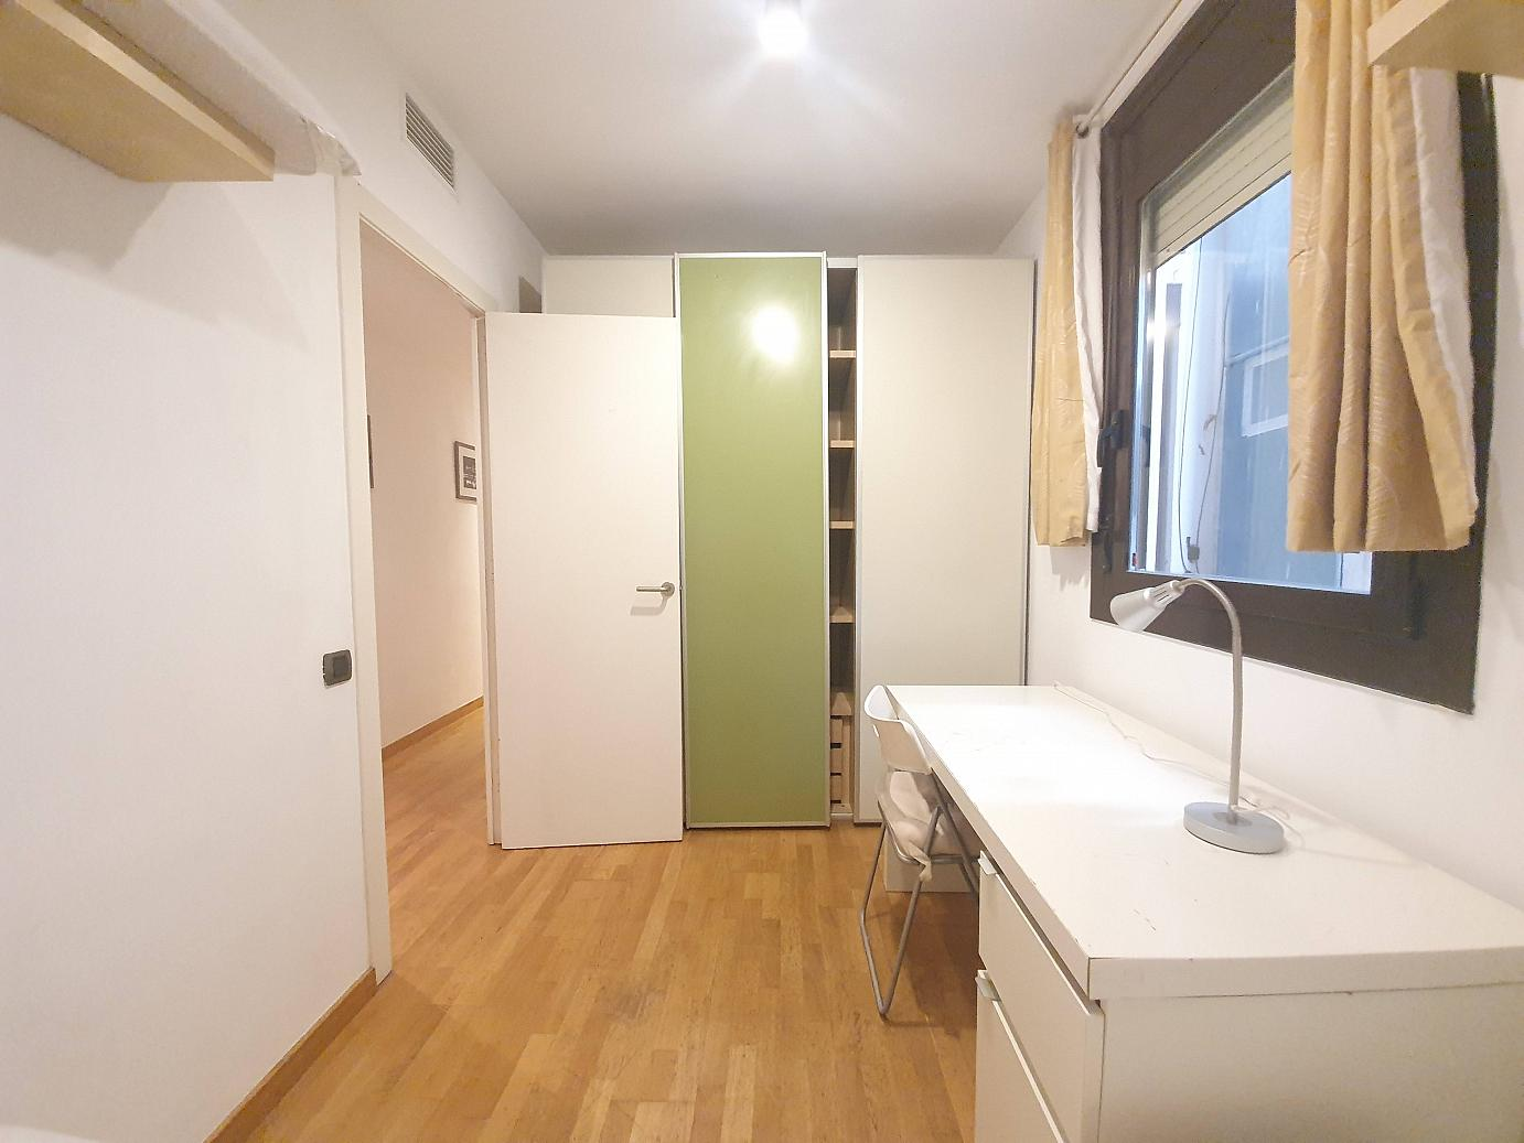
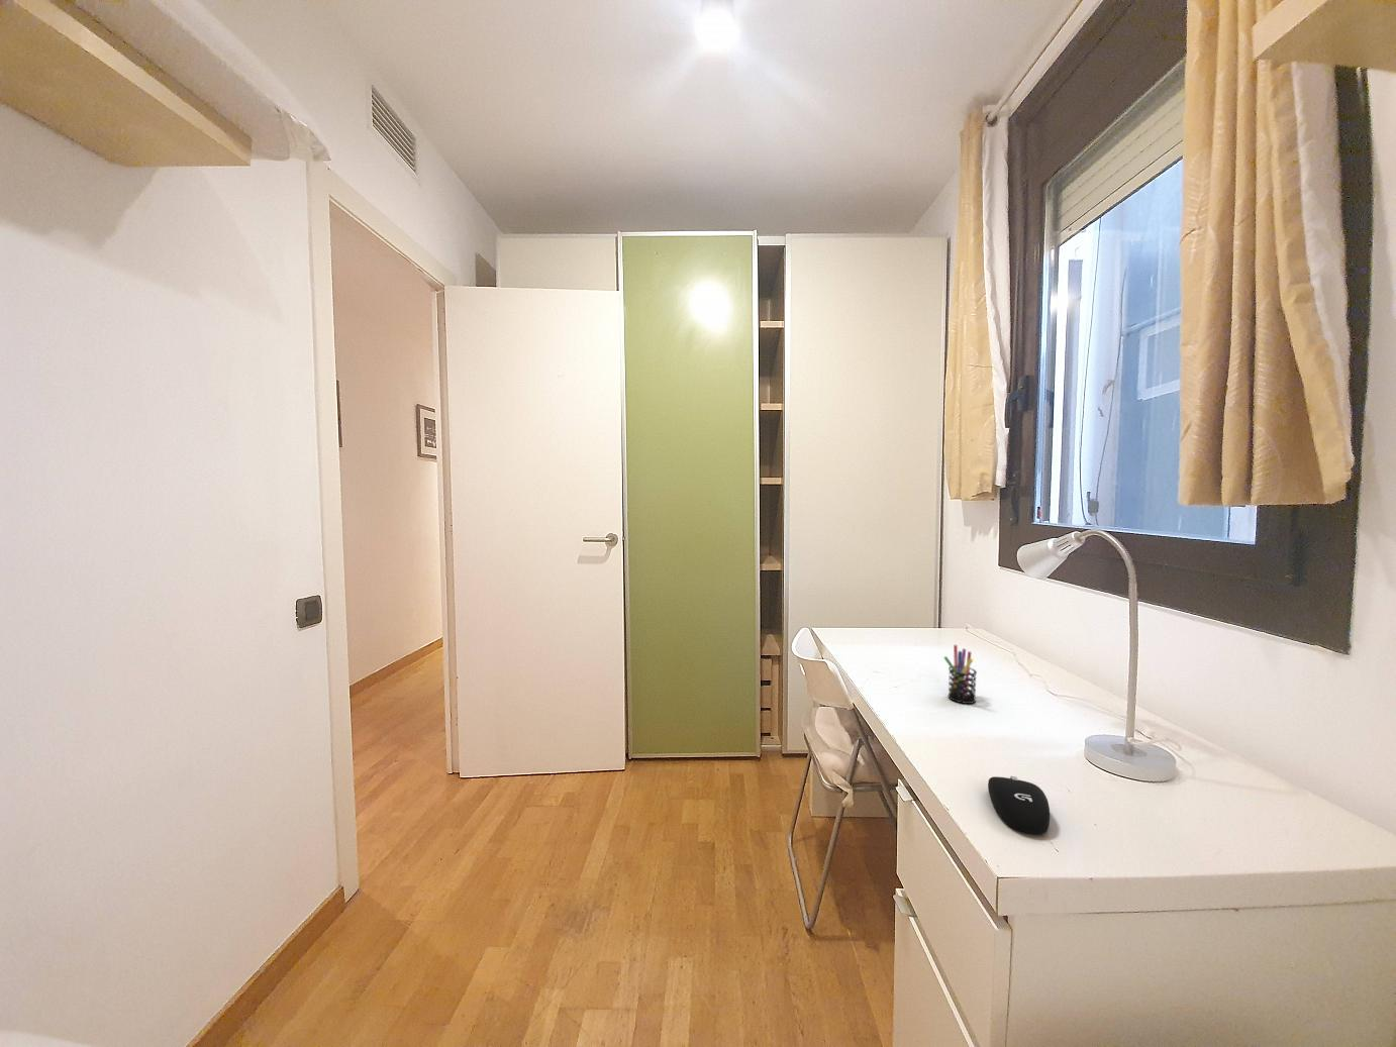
+ pen holder [943,644,978,705]
+ computer mouse [987,775,1051,835]
